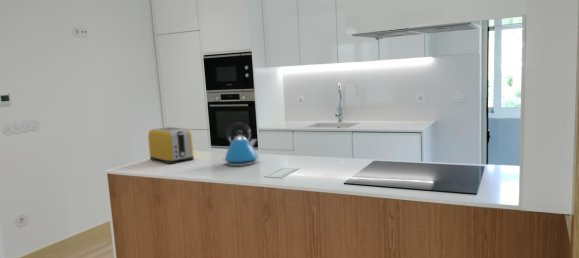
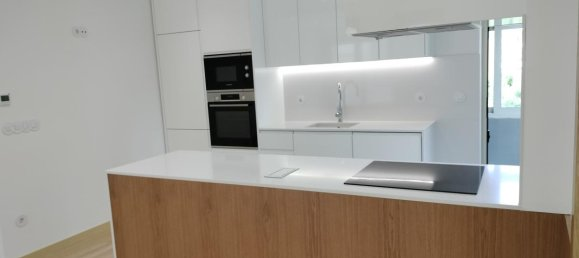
- toaster [147,126,195,165]
- kettle [221,122,259,167]
